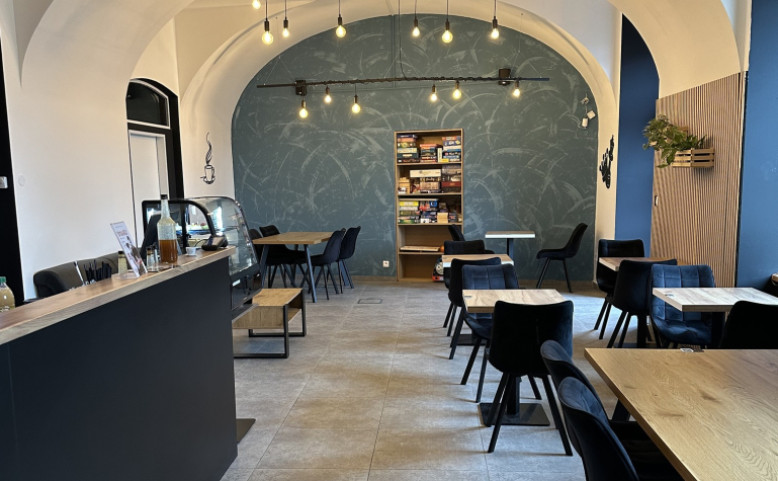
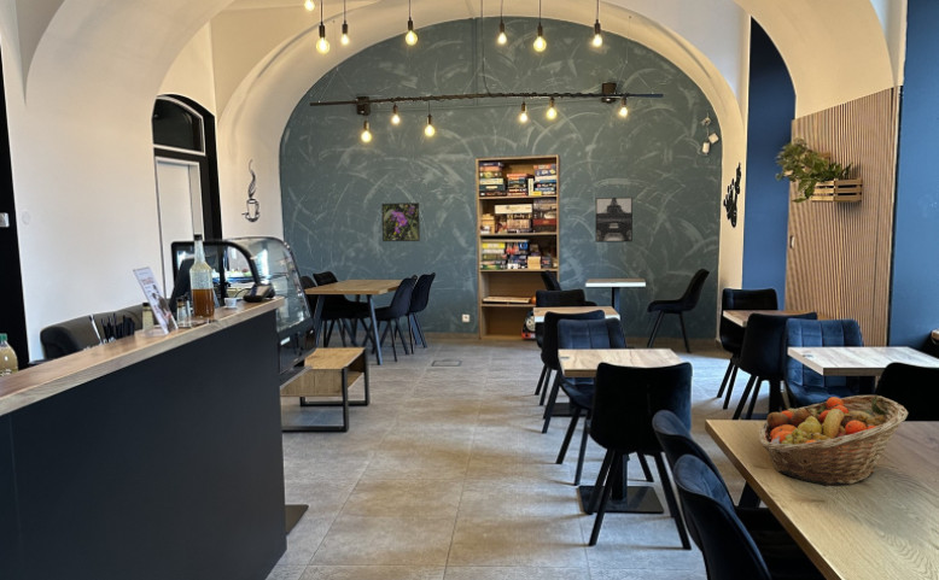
+ fruit basket [758,394,910,487]
+ wall art [594,197,634,244]
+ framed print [380,201,421,242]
